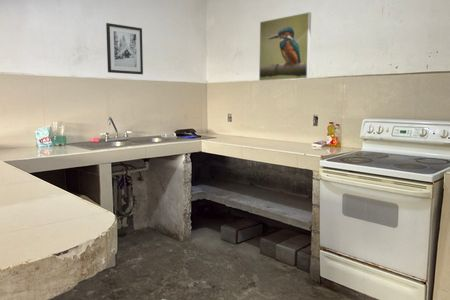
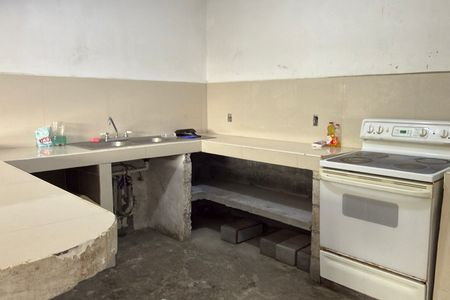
- wall art [105,22,144,75]
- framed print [258,11,312,82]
